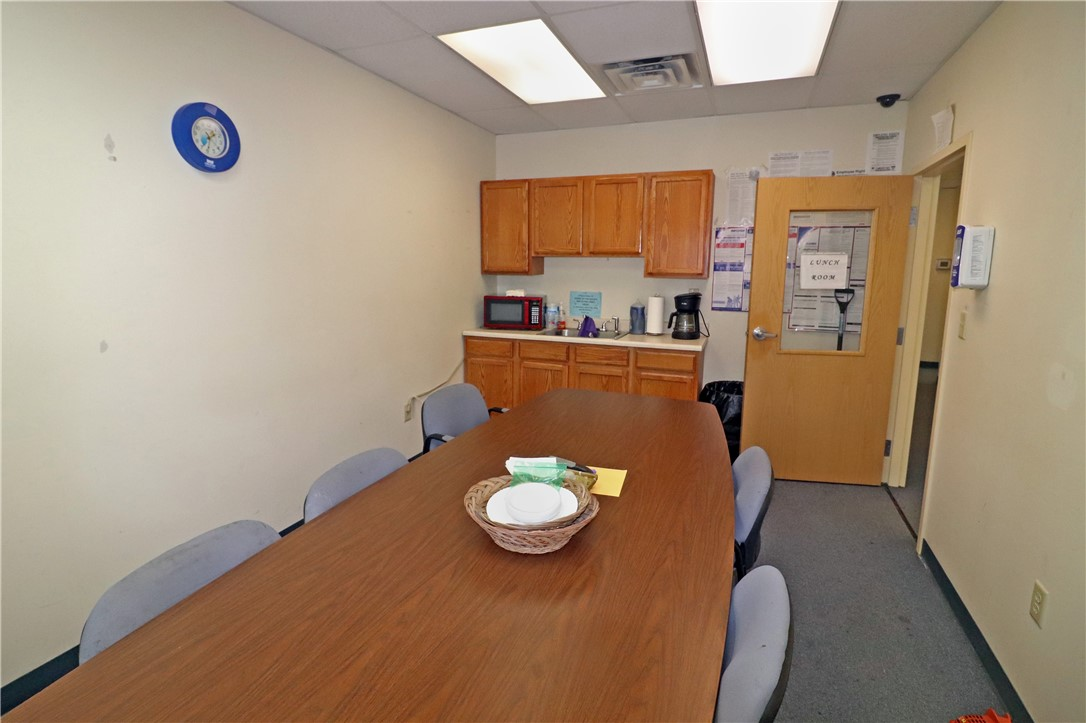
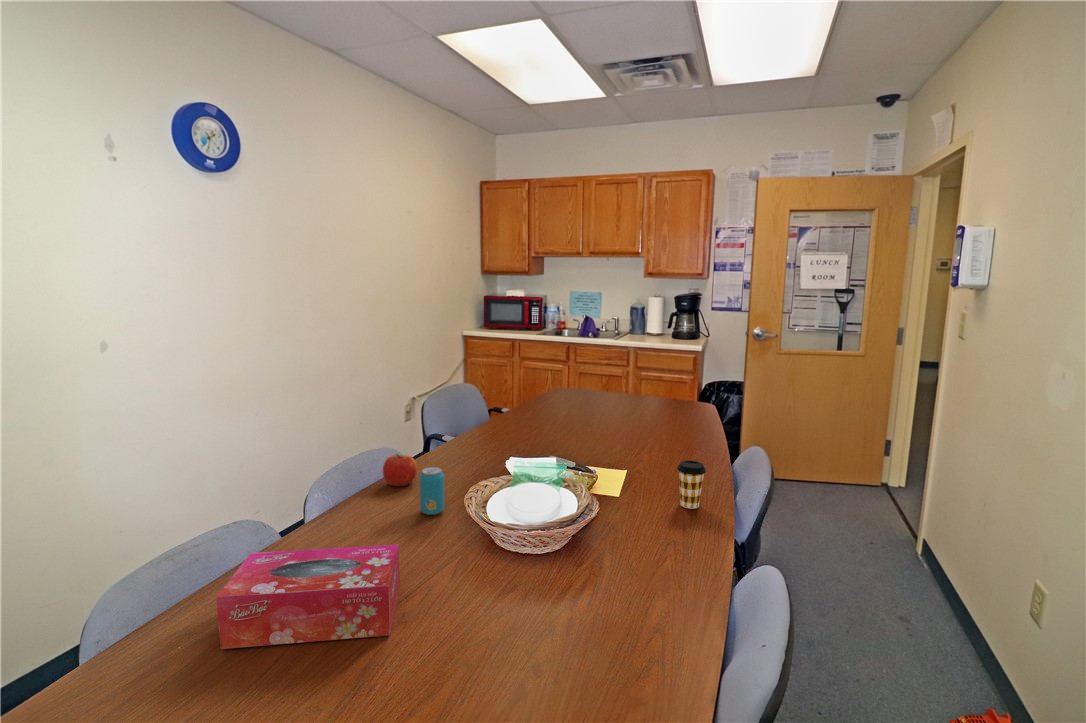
+ coffee cup [676,460,707,510]
+ tissue box [215,544,401,650]
+ apple [382,453,418,487]
+ beverage can [419,466,445,516]
